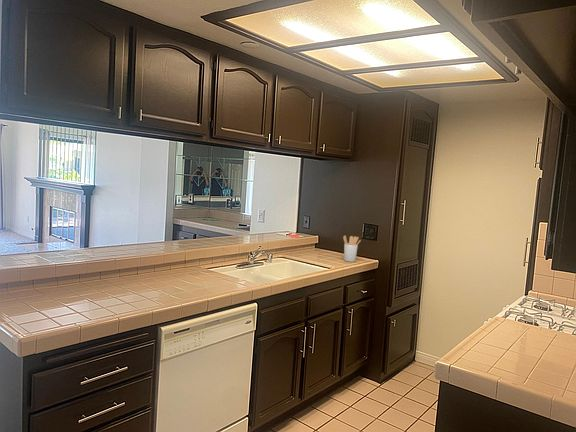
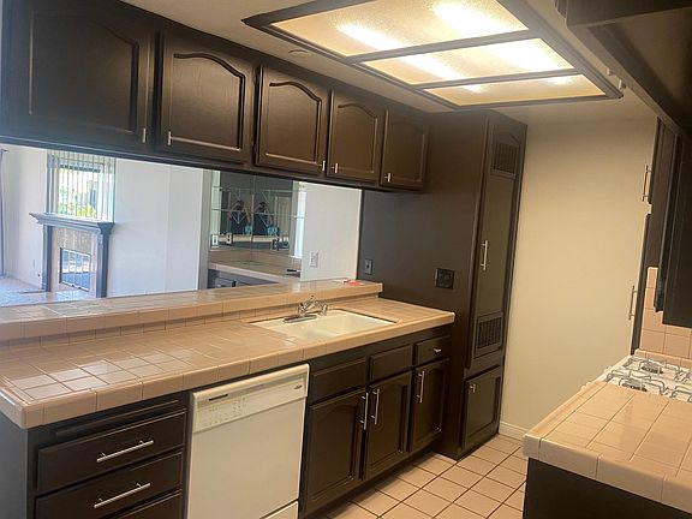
- utensil holder [342,235,362,263]
